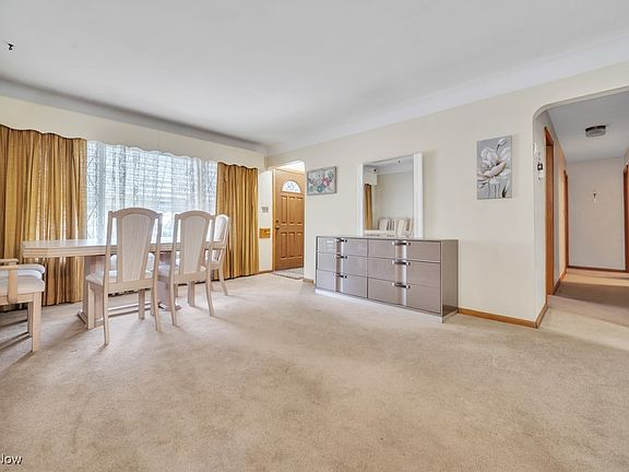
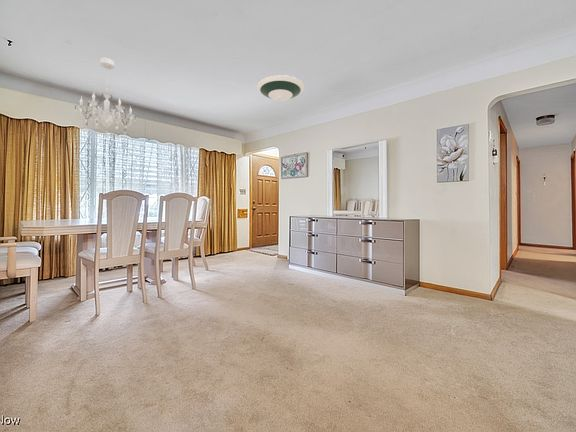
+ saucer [256,74,305,102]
+ chandelier [74,57,137,138]
